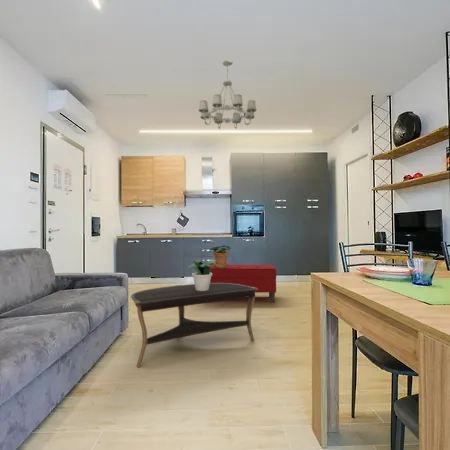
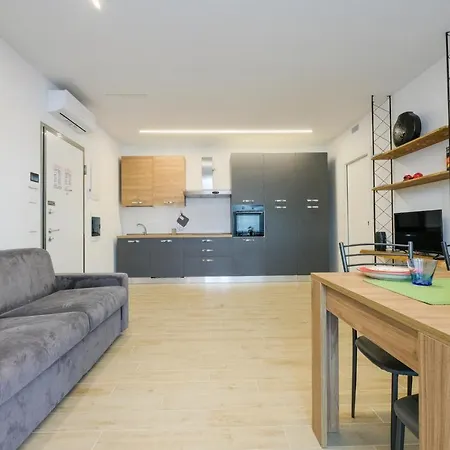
- bench [210,264,277,304]
- potted plant [208,245,232,268]
- coffee table [130,283,258,368]
- potted plant [187,259,218,291]
- chandelier [198,60,257,130]
